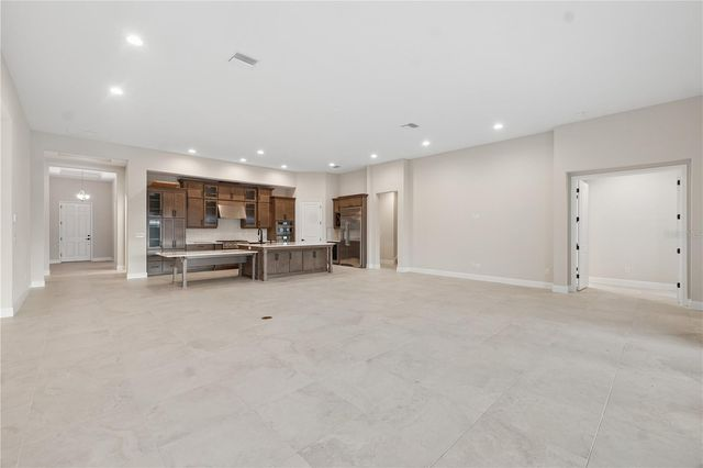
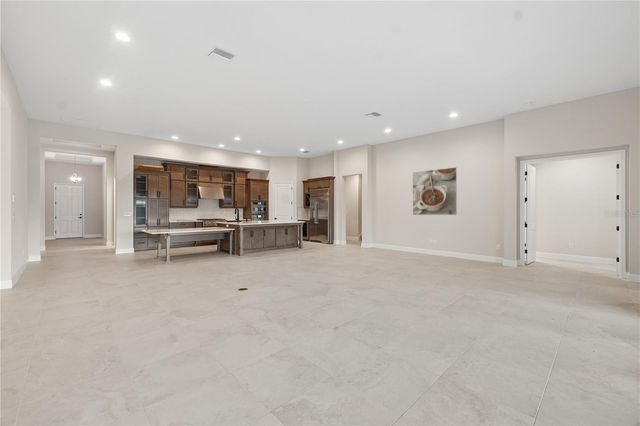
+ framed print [412,166,458,216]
